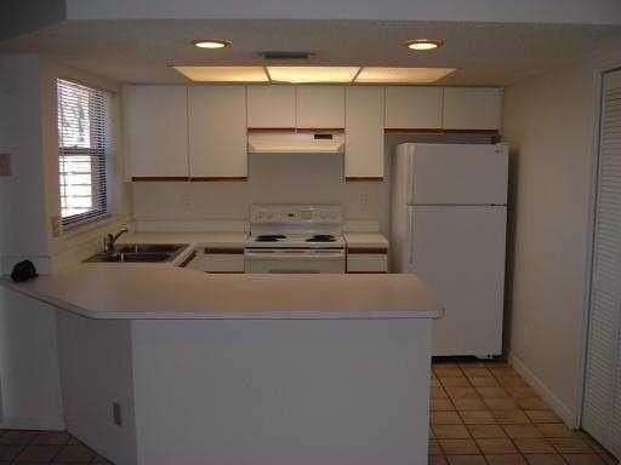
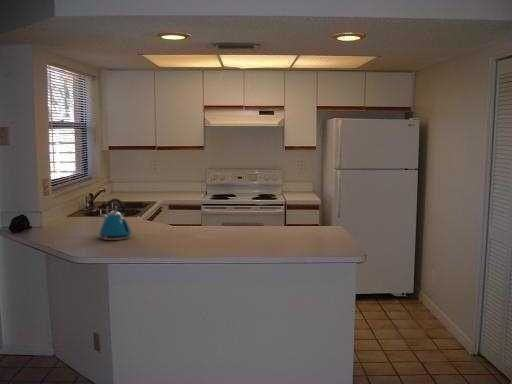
+ kettle [98,197,132,241]
